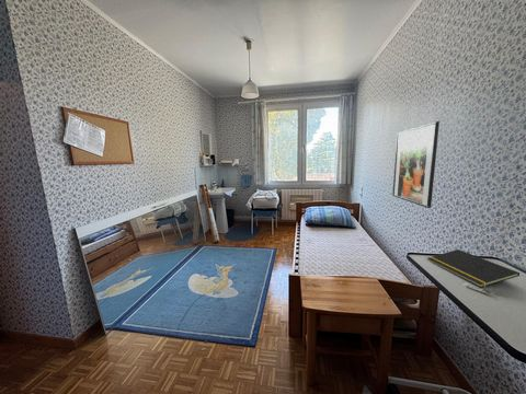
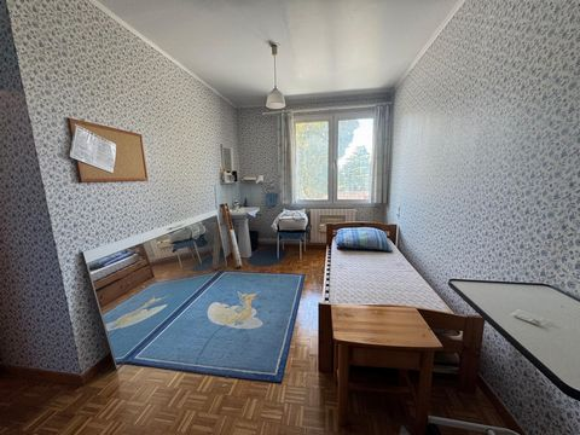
- notepad [427,248,521,289]
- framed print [391,120,441,209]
